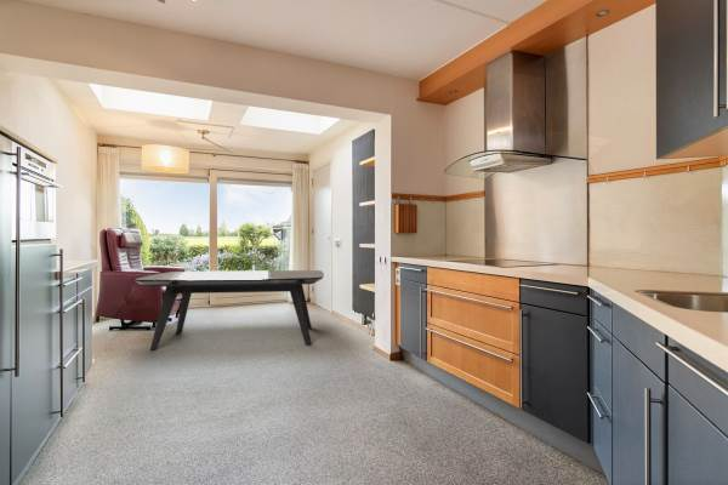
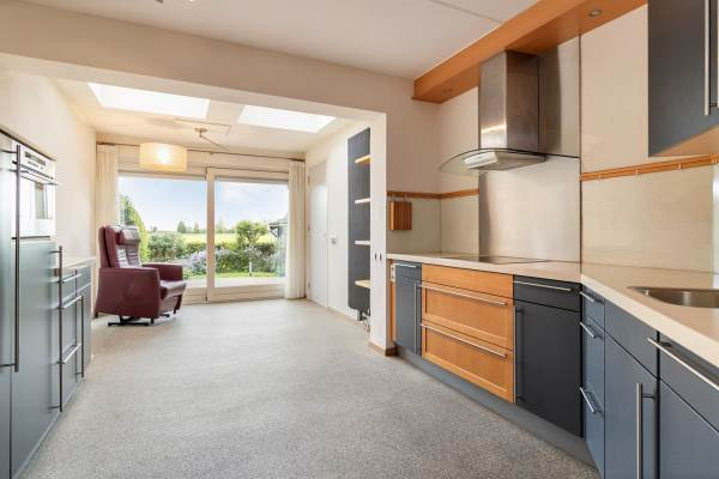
- dining table [135,269,325,350]
